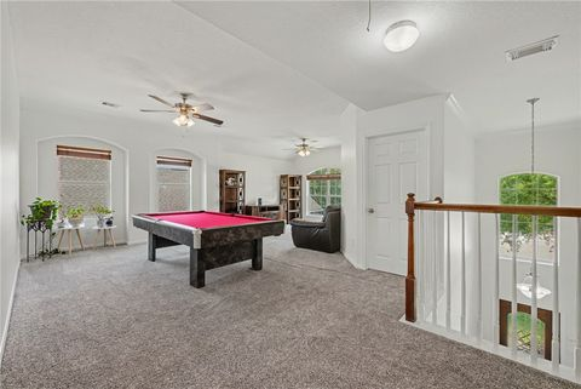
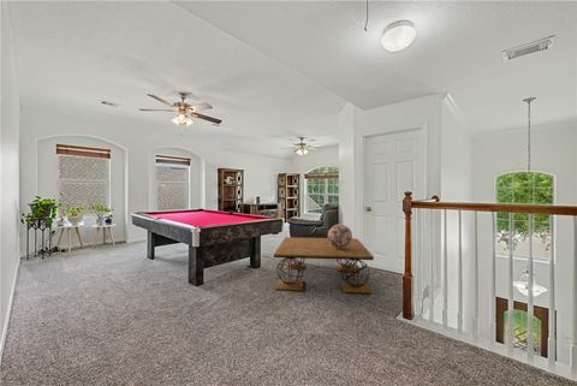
+ coffee table [273,236,375,295]
+ decorative globe [327,224,353,249]
